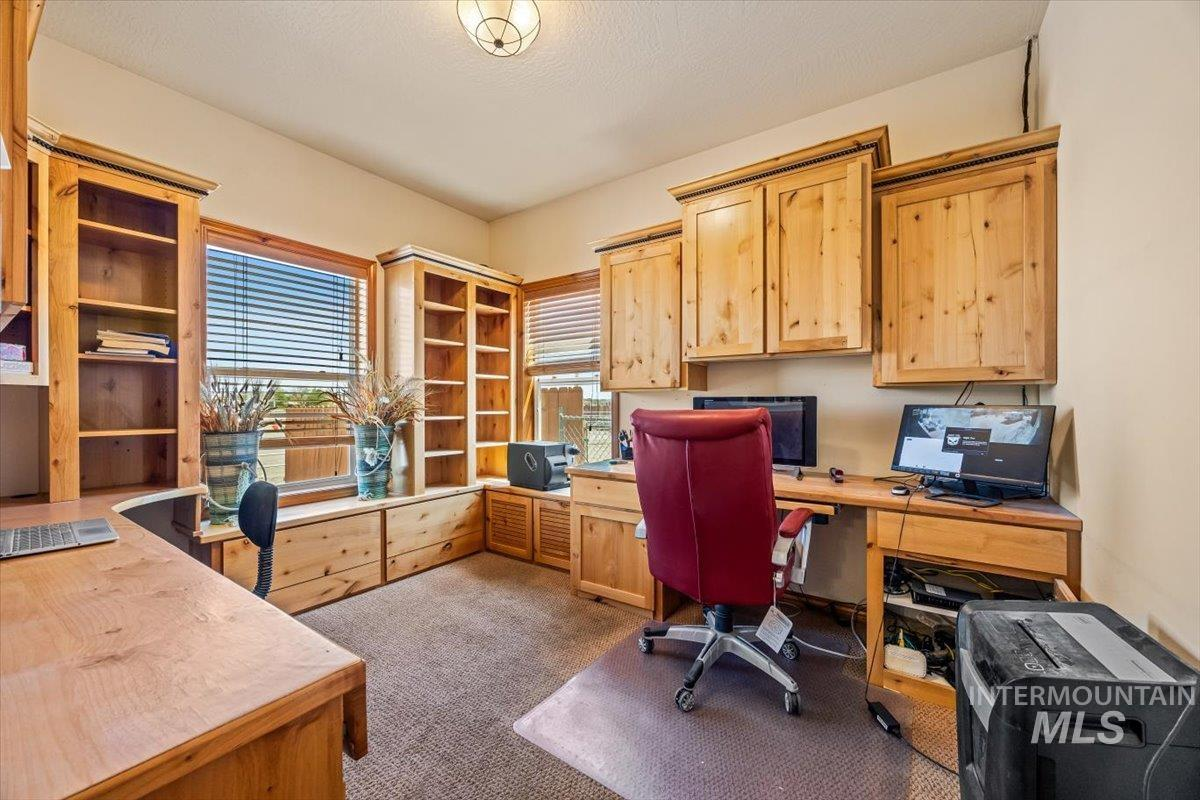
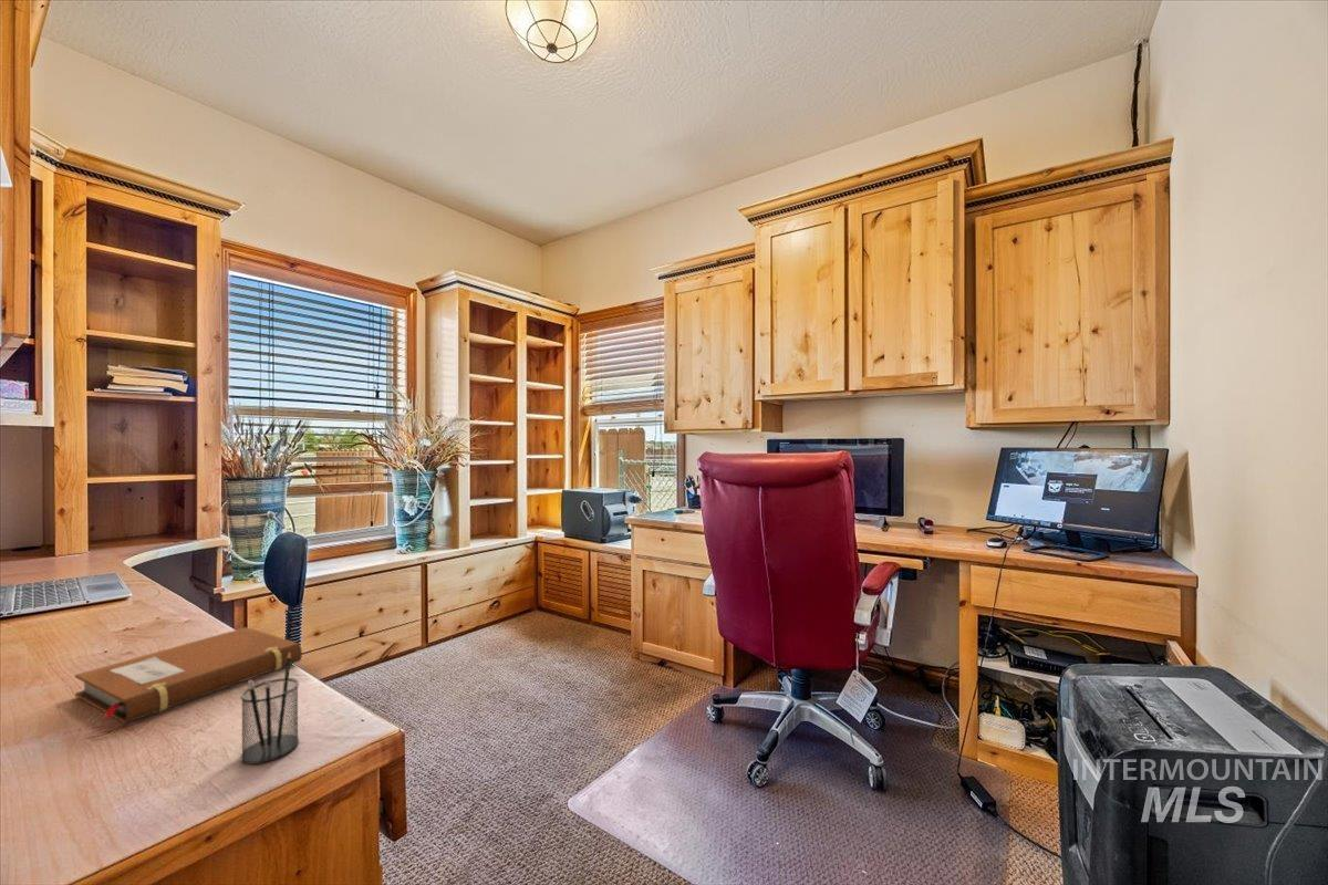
+ notebook [74,626,303,725]
+ pencil holder [240,652,300,766]
